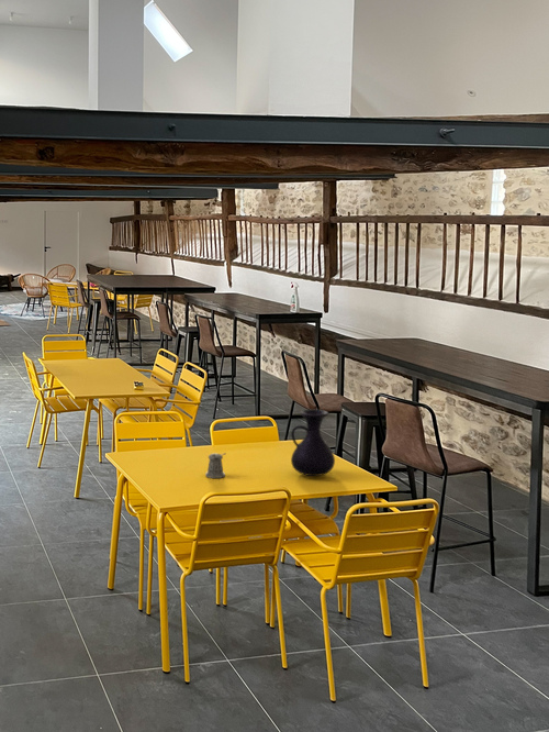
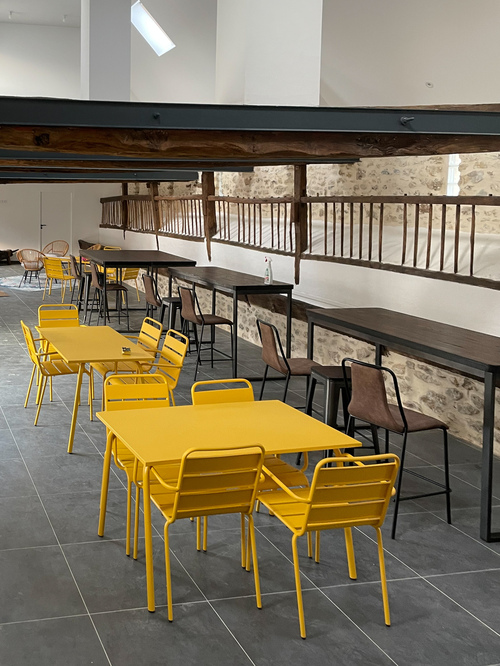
- vase [290,409,336,477]
- pepper shaker [204,452,227,479]
